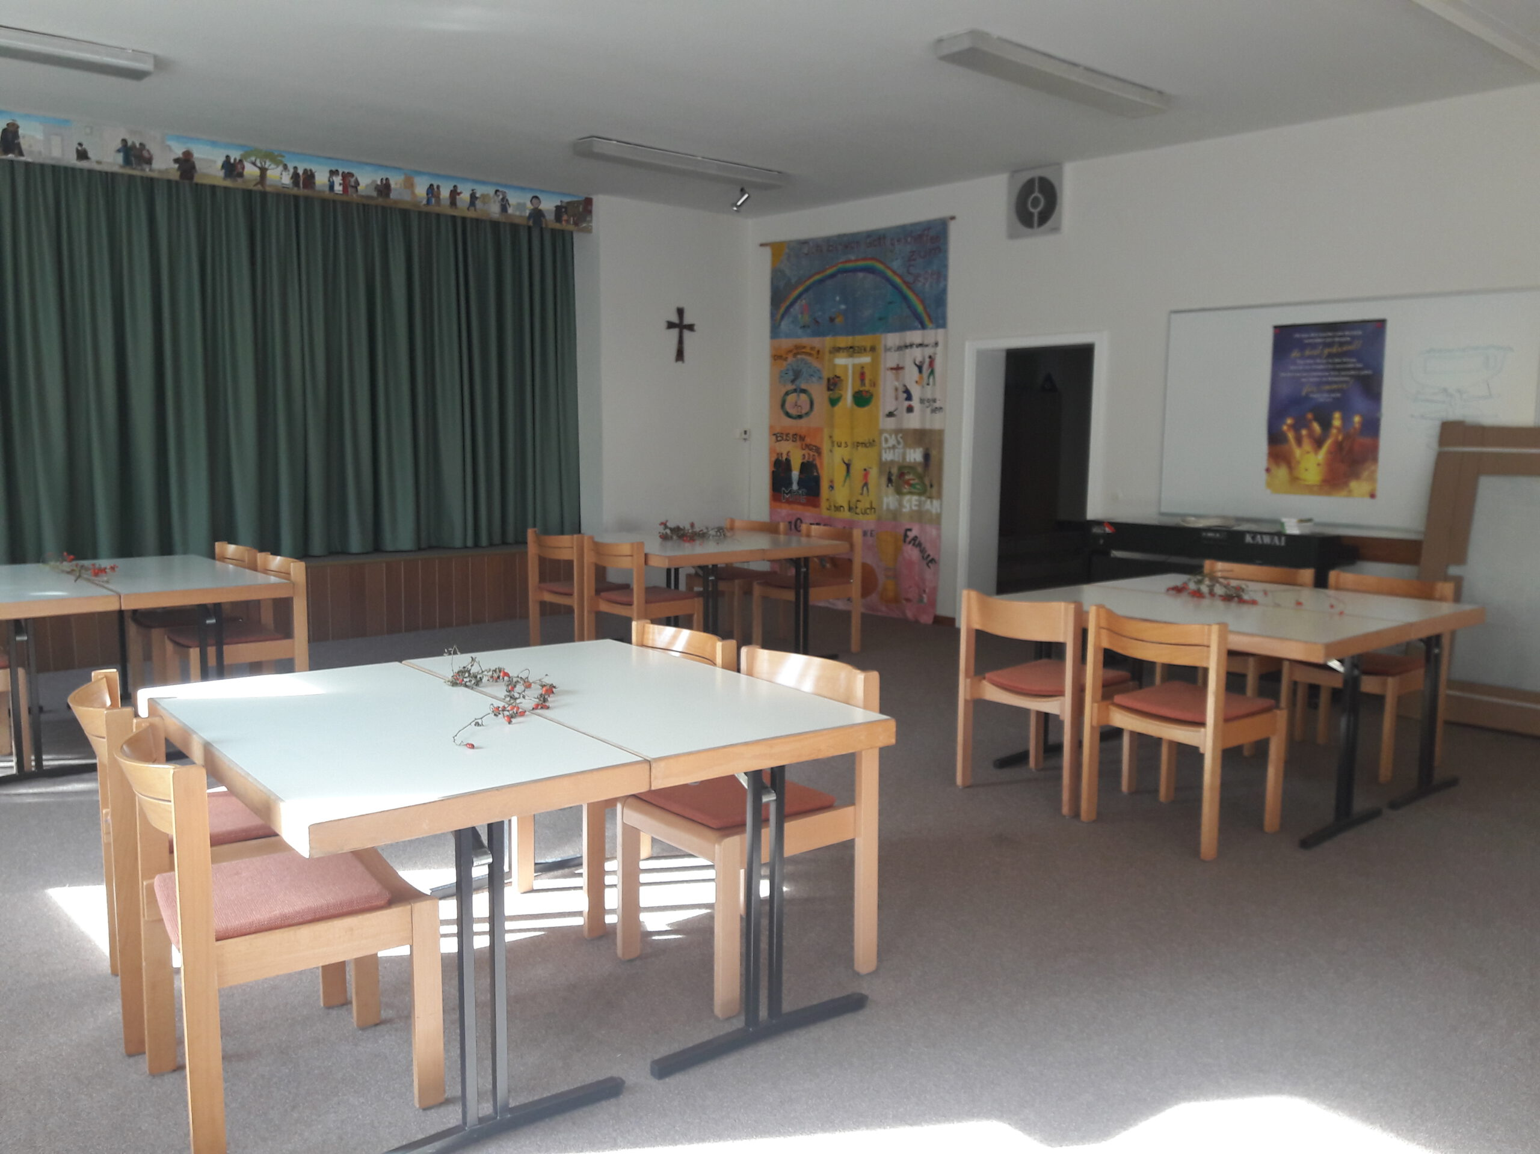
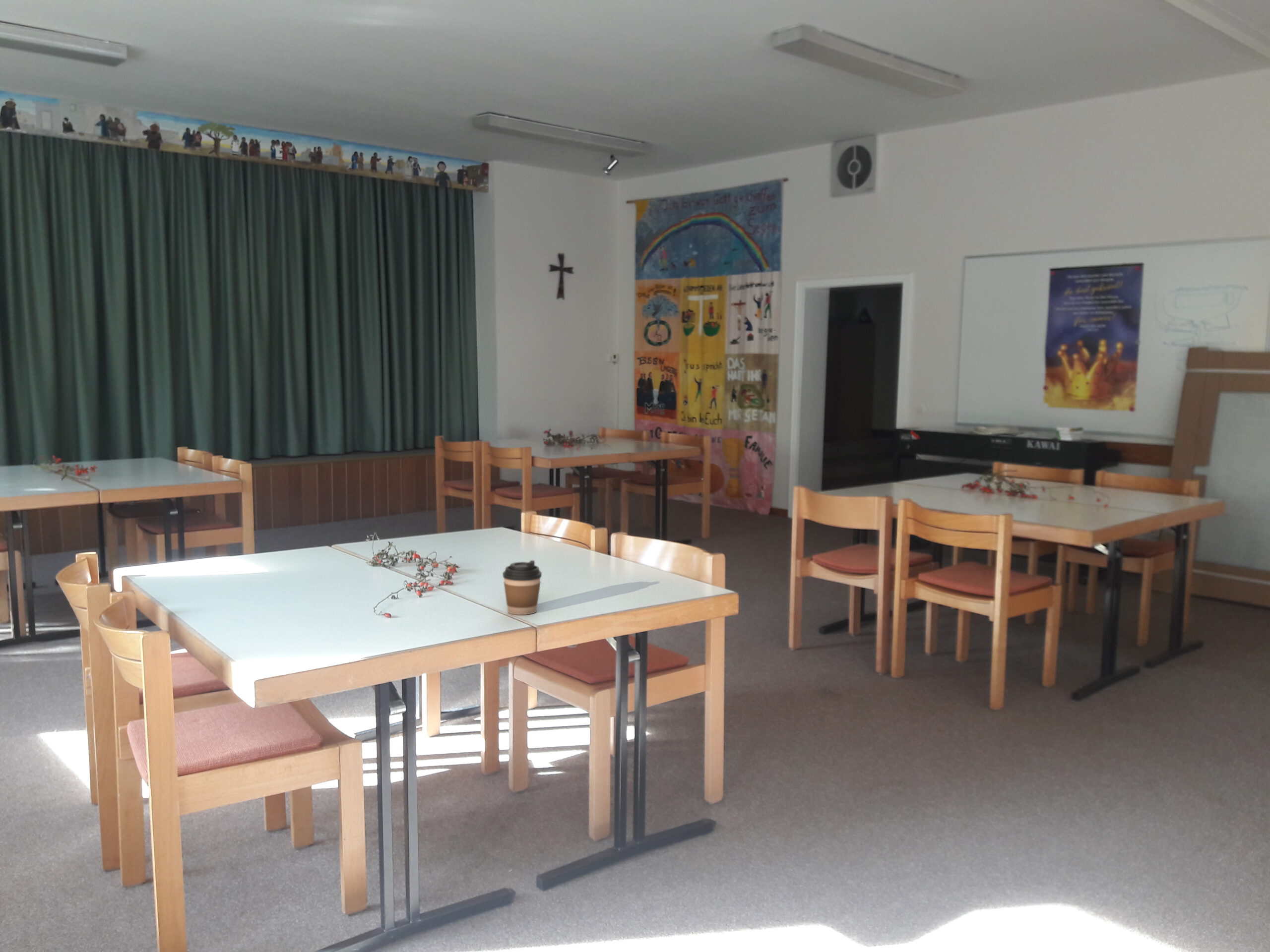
+ coffee cup [502,560,542,615]
